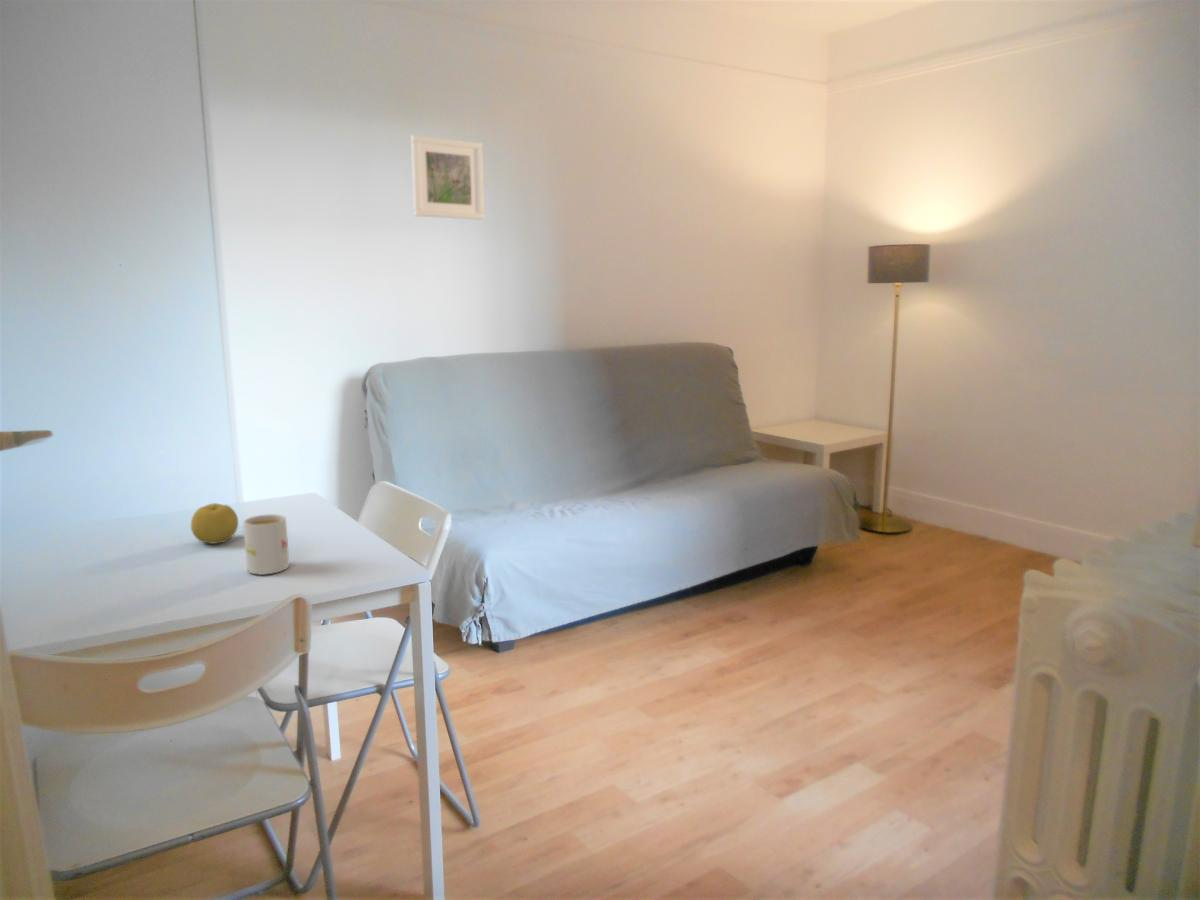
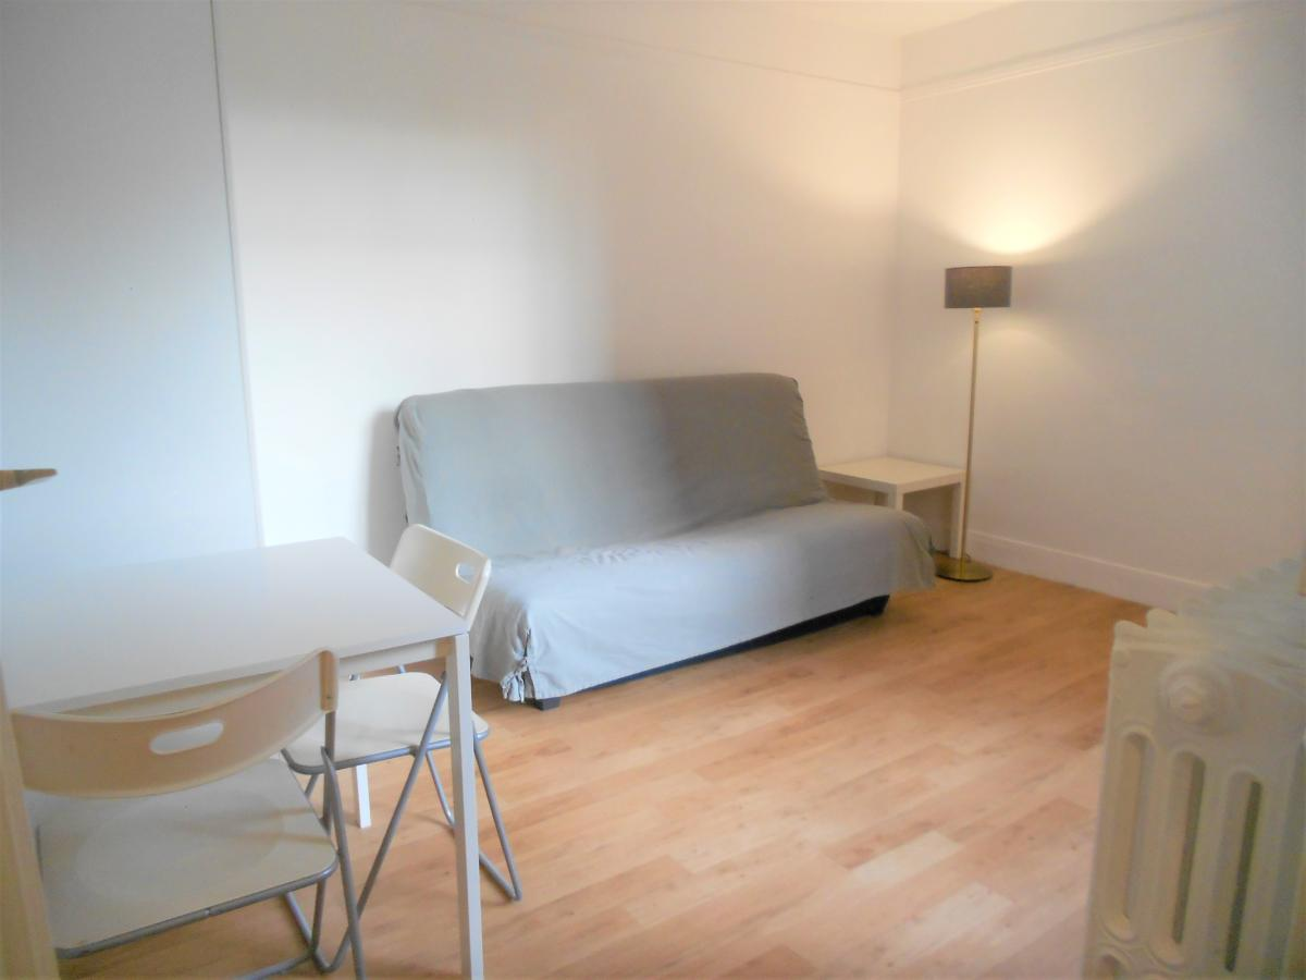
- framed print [410,134,485,221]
- fruit [190,502,239,545]
- mug [242,513,290,576]
